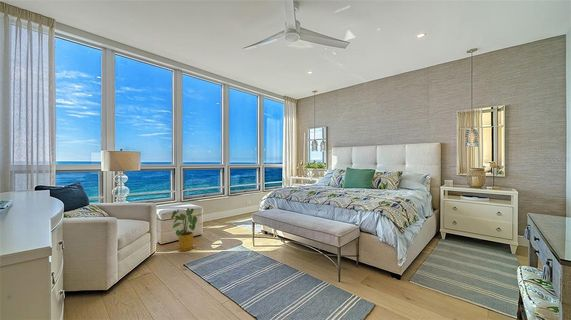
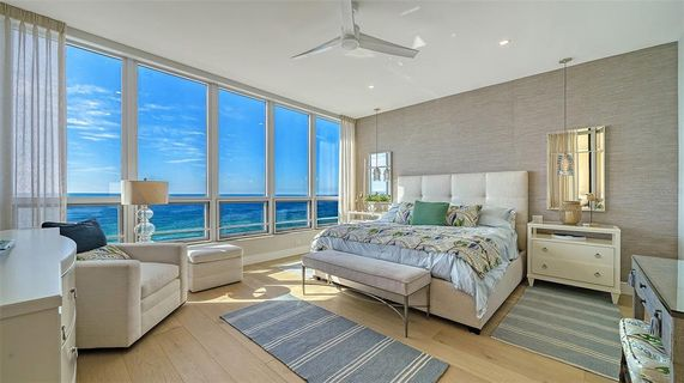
- house plant [170,207,198,252]
